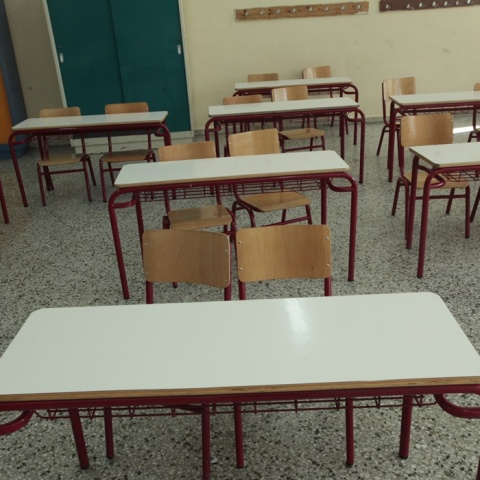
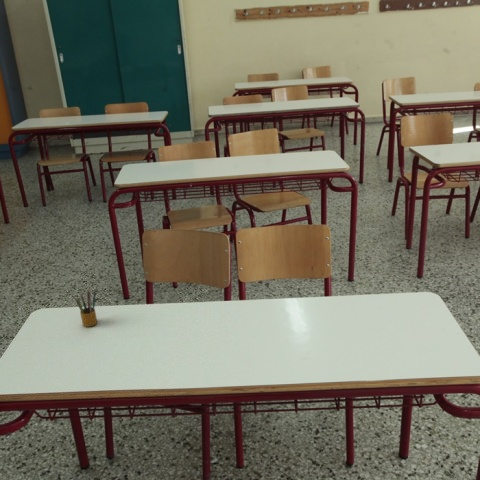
+ pencil box [74,285,98,328]
